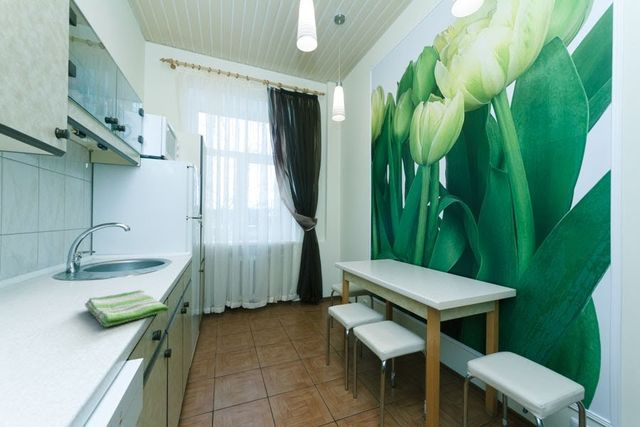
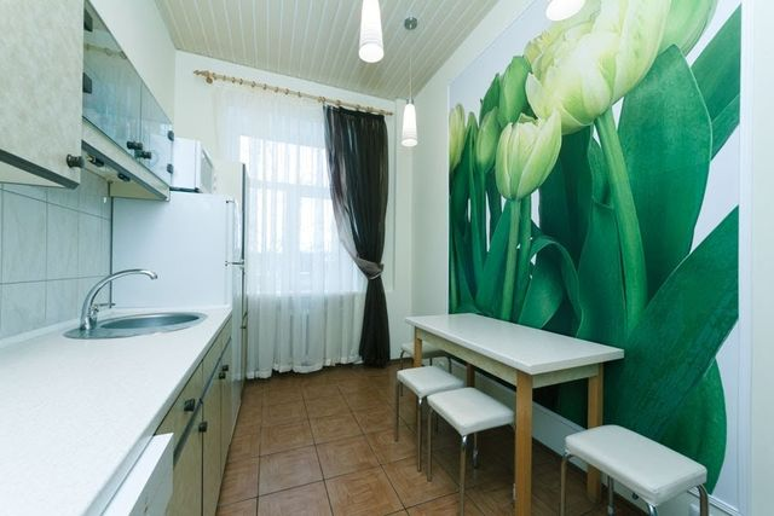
- dish towel [84,289,170,328]
